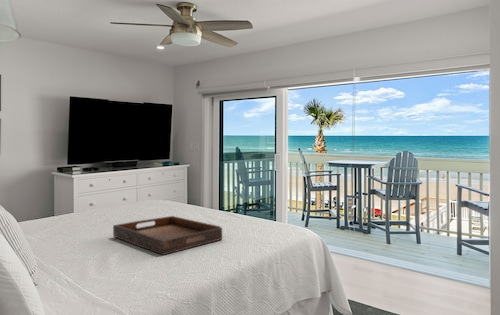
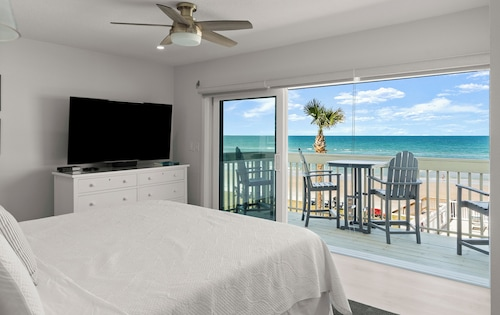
- serving tray [112,215,223,256]
